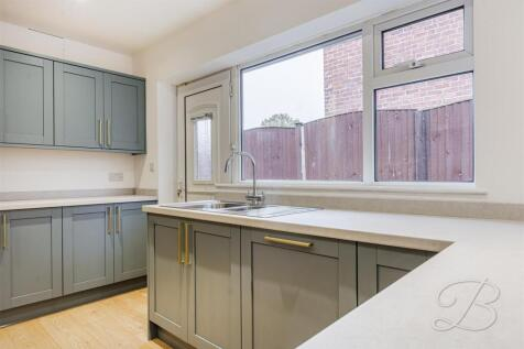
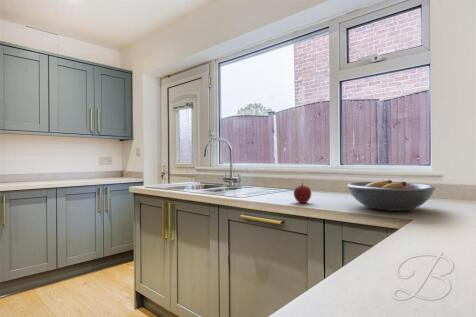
+ fruit bowl [346,179,437,212]
+ apple [293,181,312,204]
